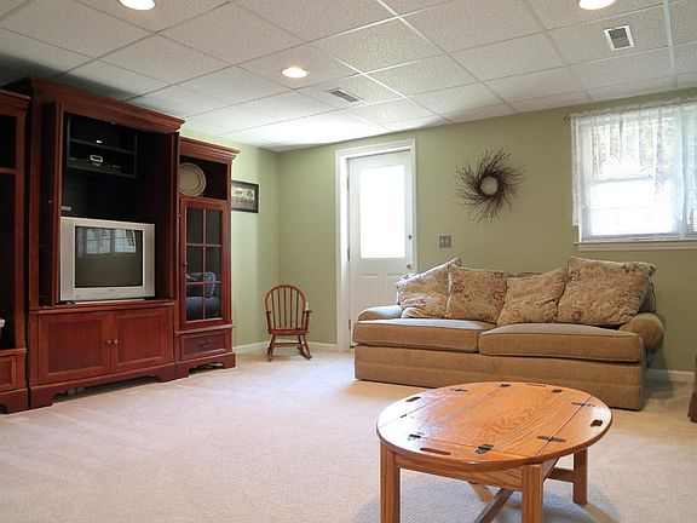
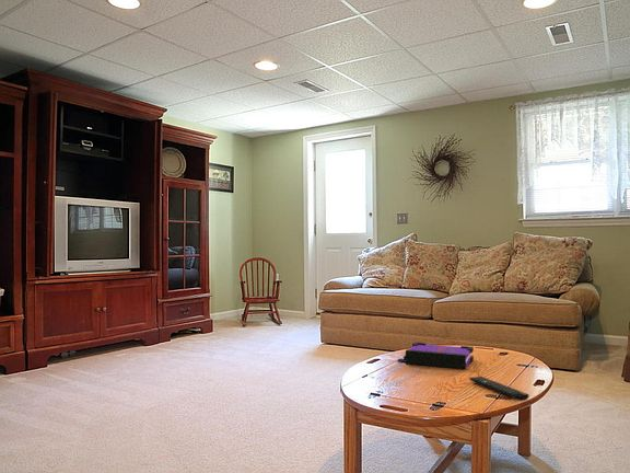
+ board game [396,342,475,371]
+ remote control [469,376,530,402]
